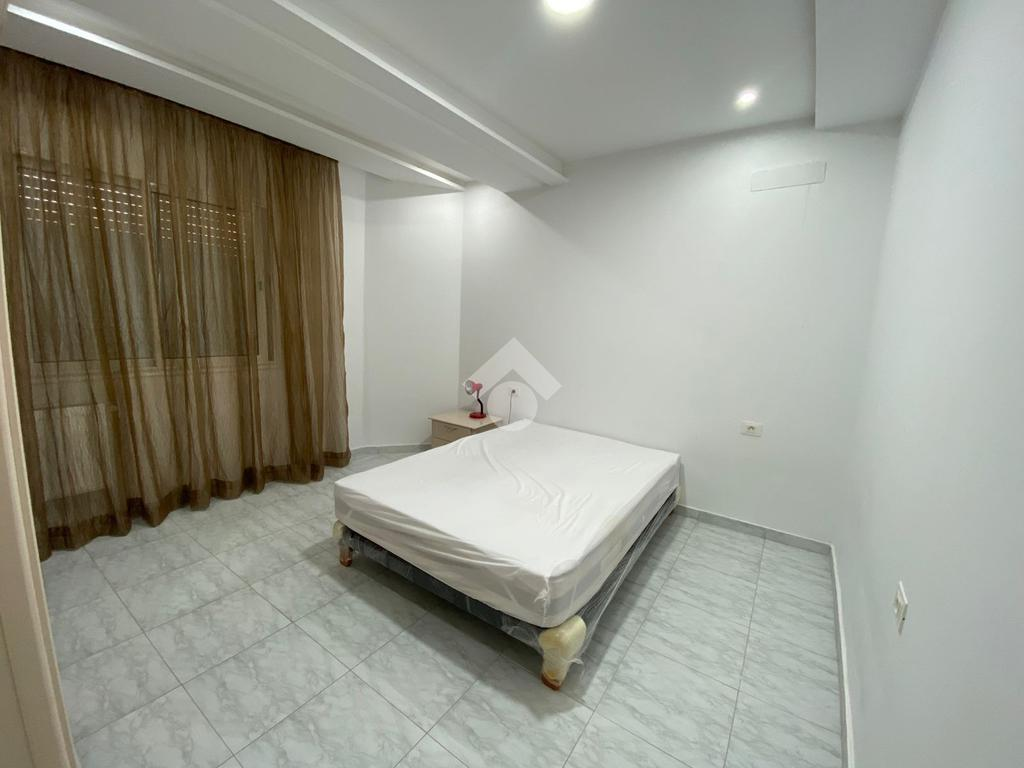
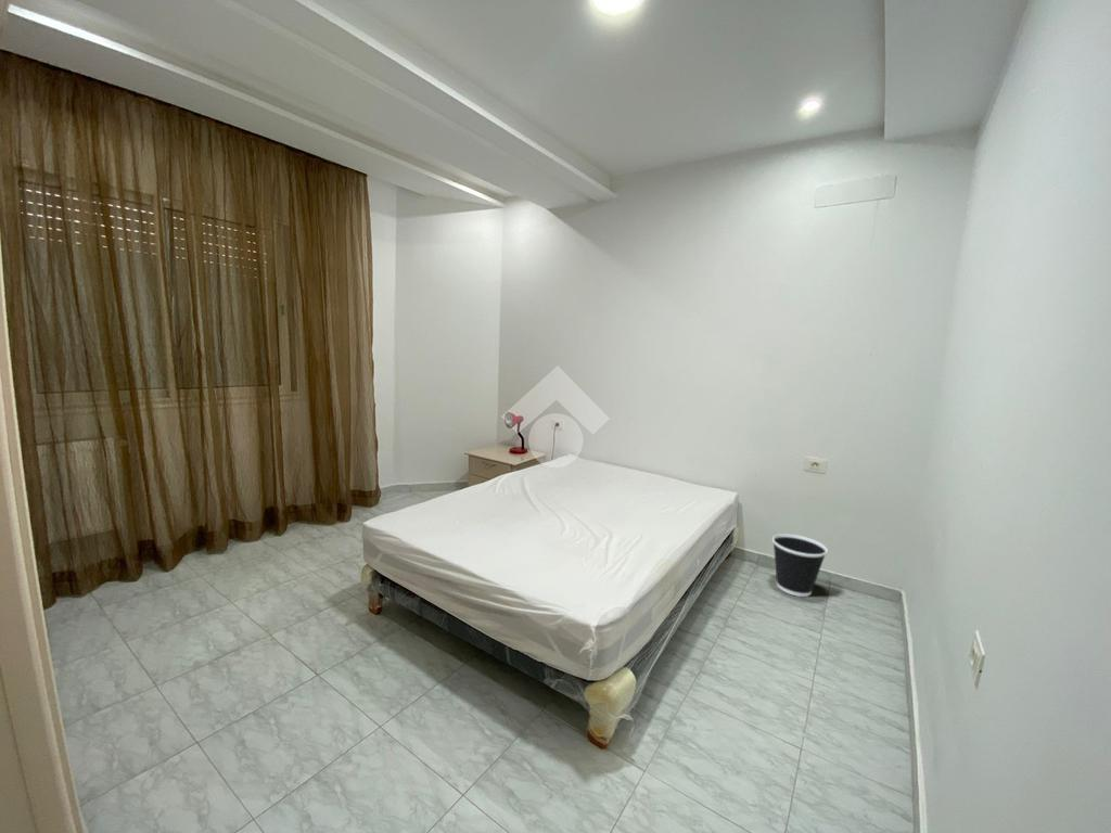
+ wastebasket [771,533,829,598]
